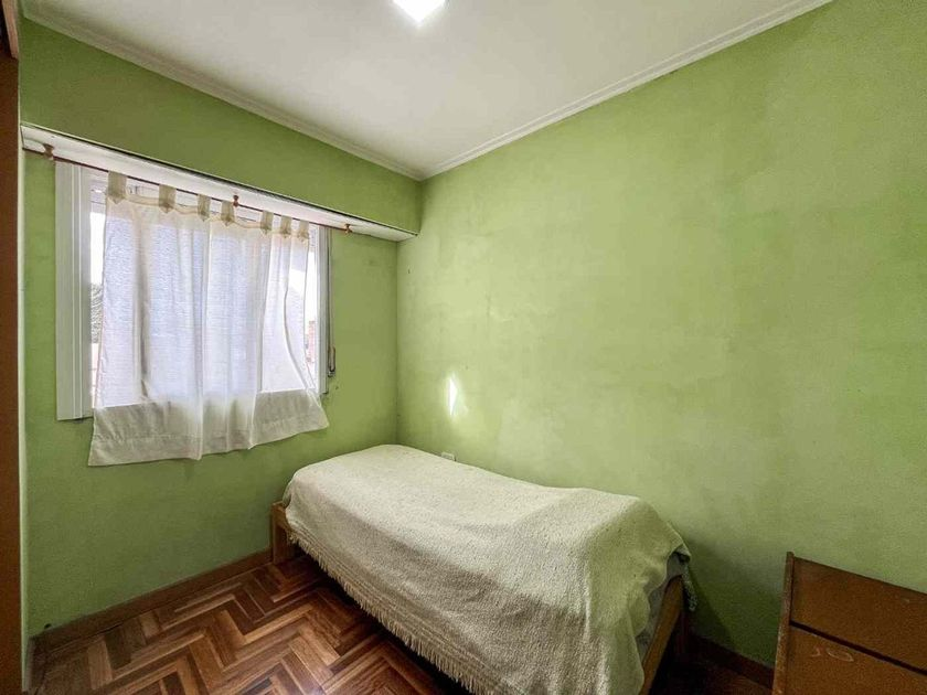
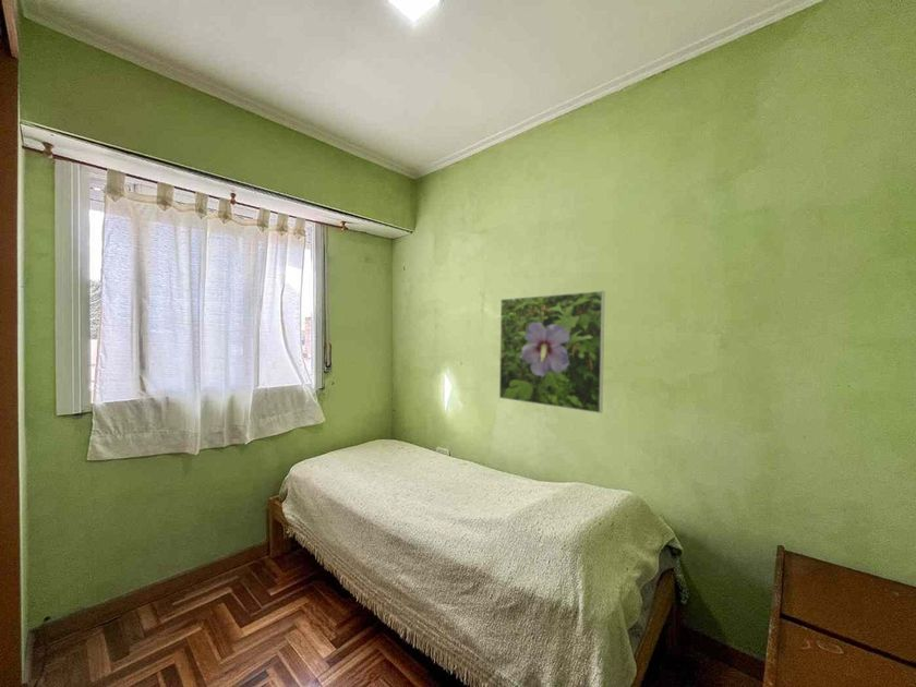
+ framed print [498,290,606,414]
